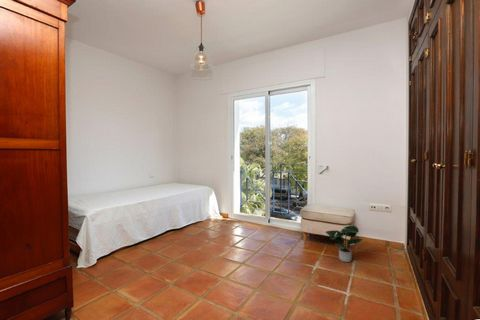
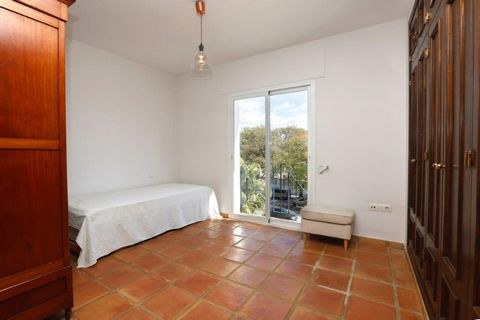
- potted plant [325,224,364,263]
